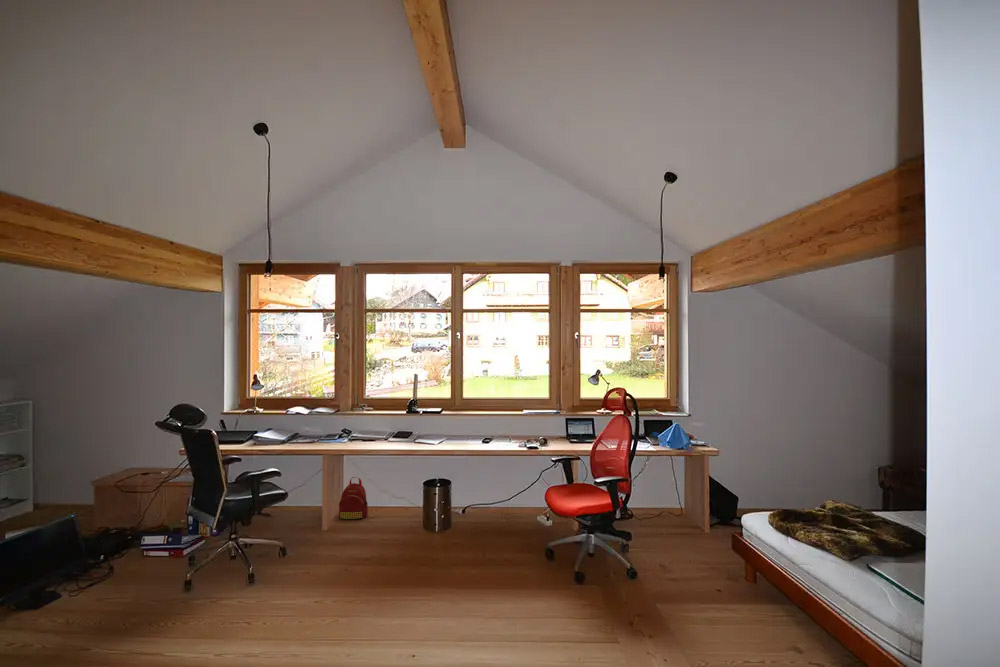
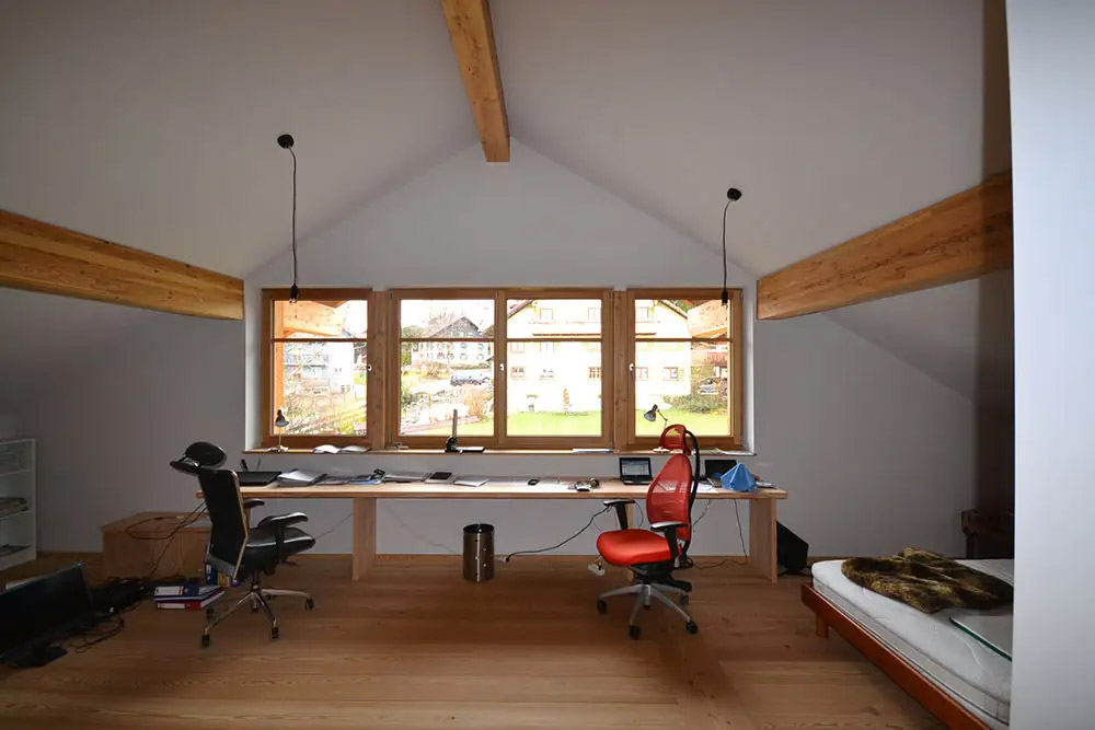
- backpack [338,476,369,520]
